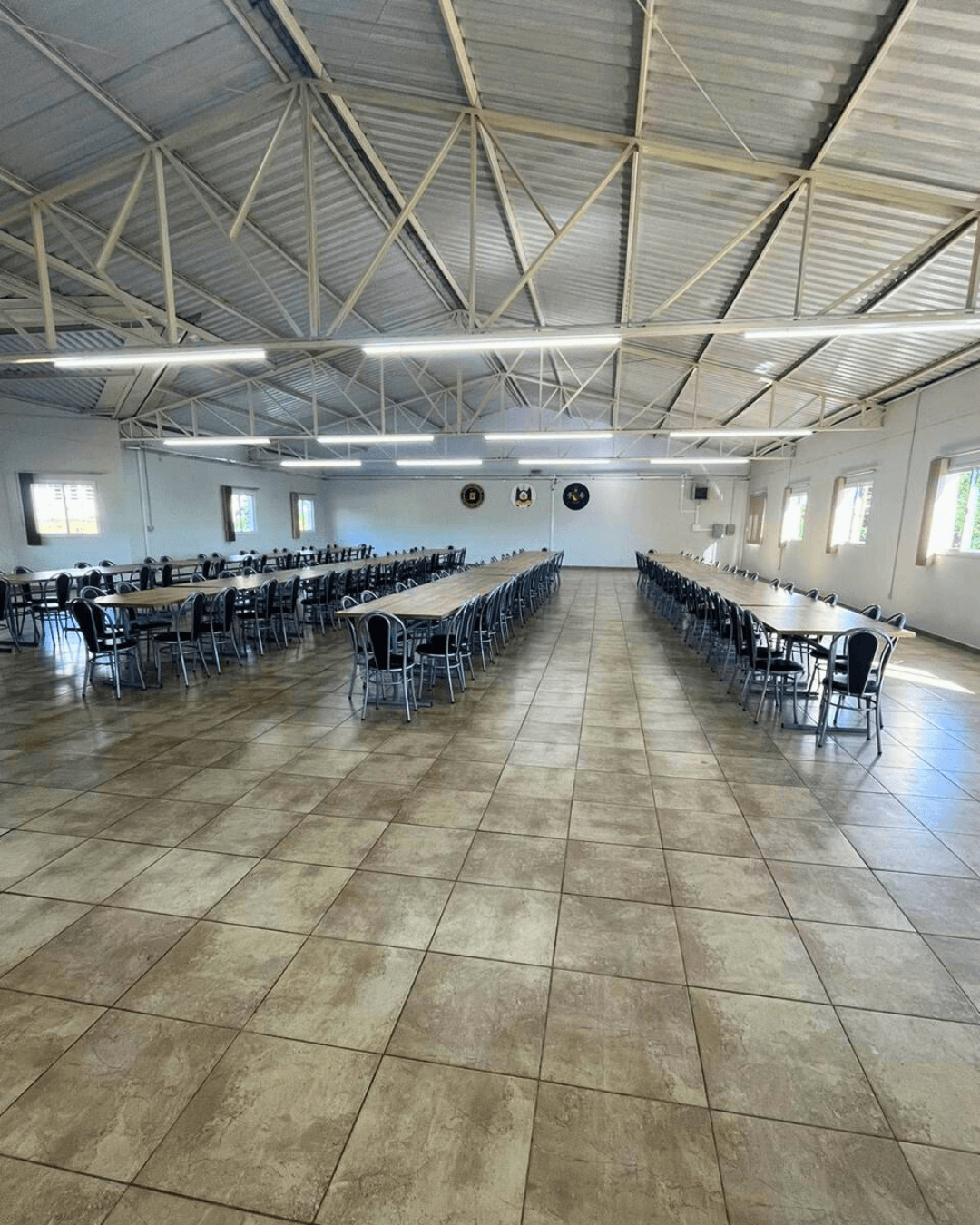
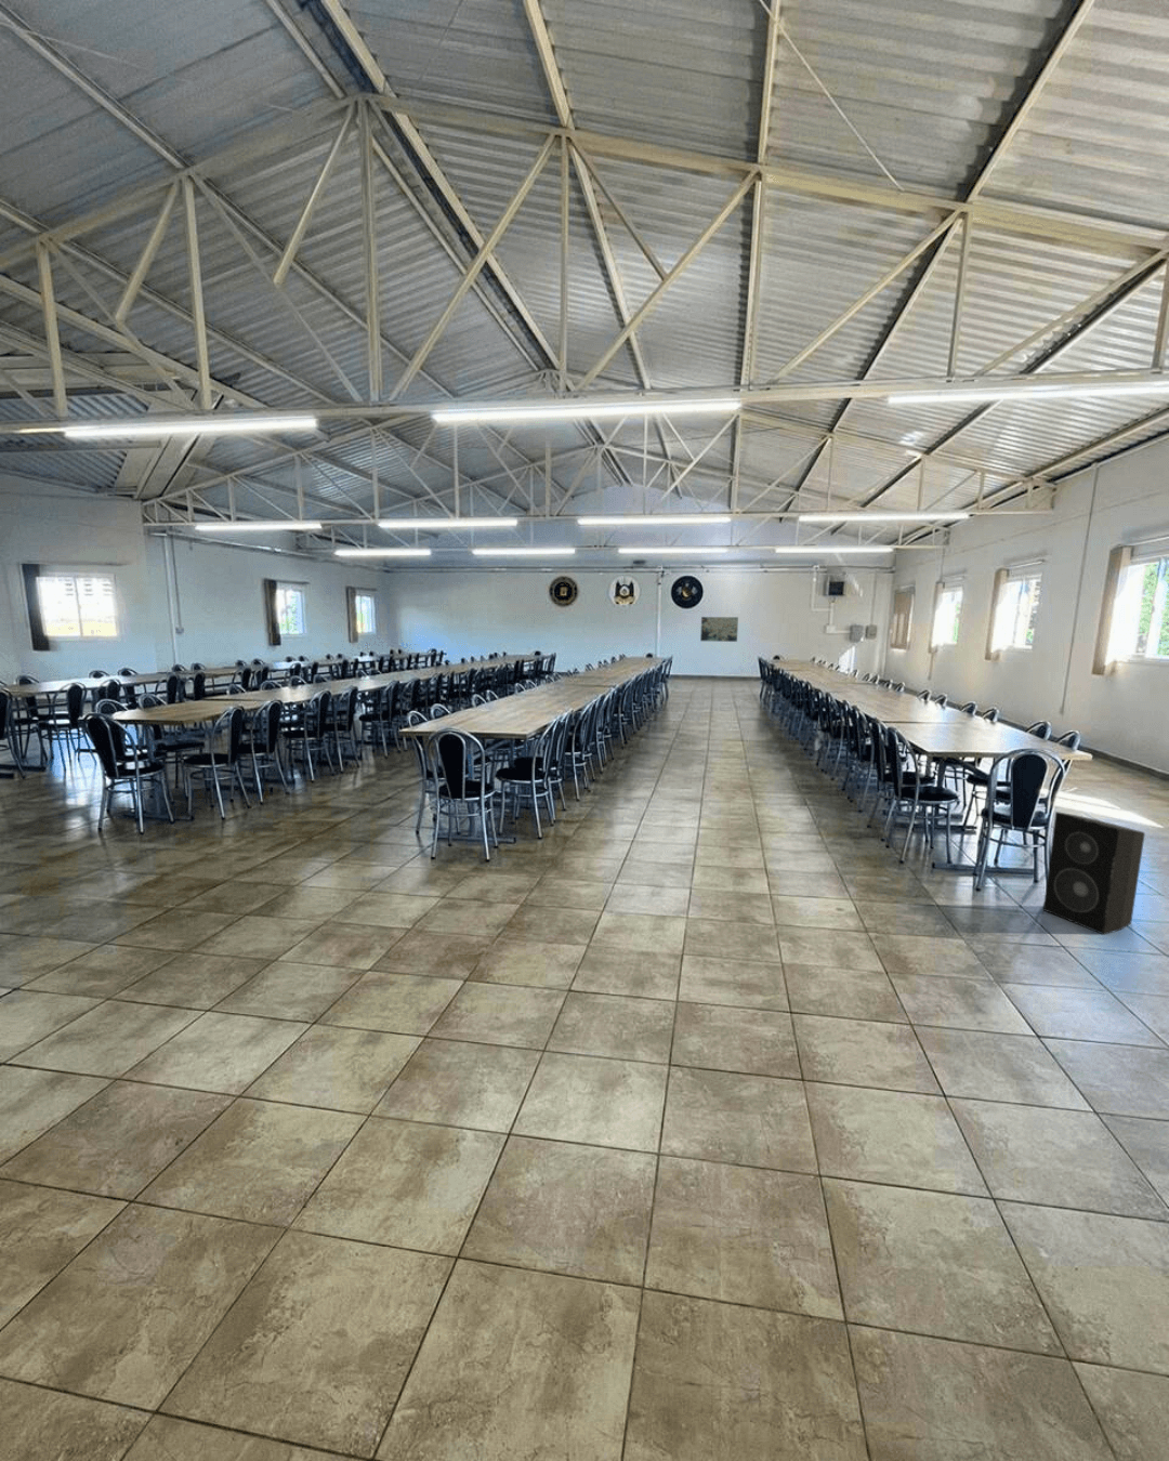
+ speaker [1043,811,1146,936]
+ wall art [699,615,740,643]
